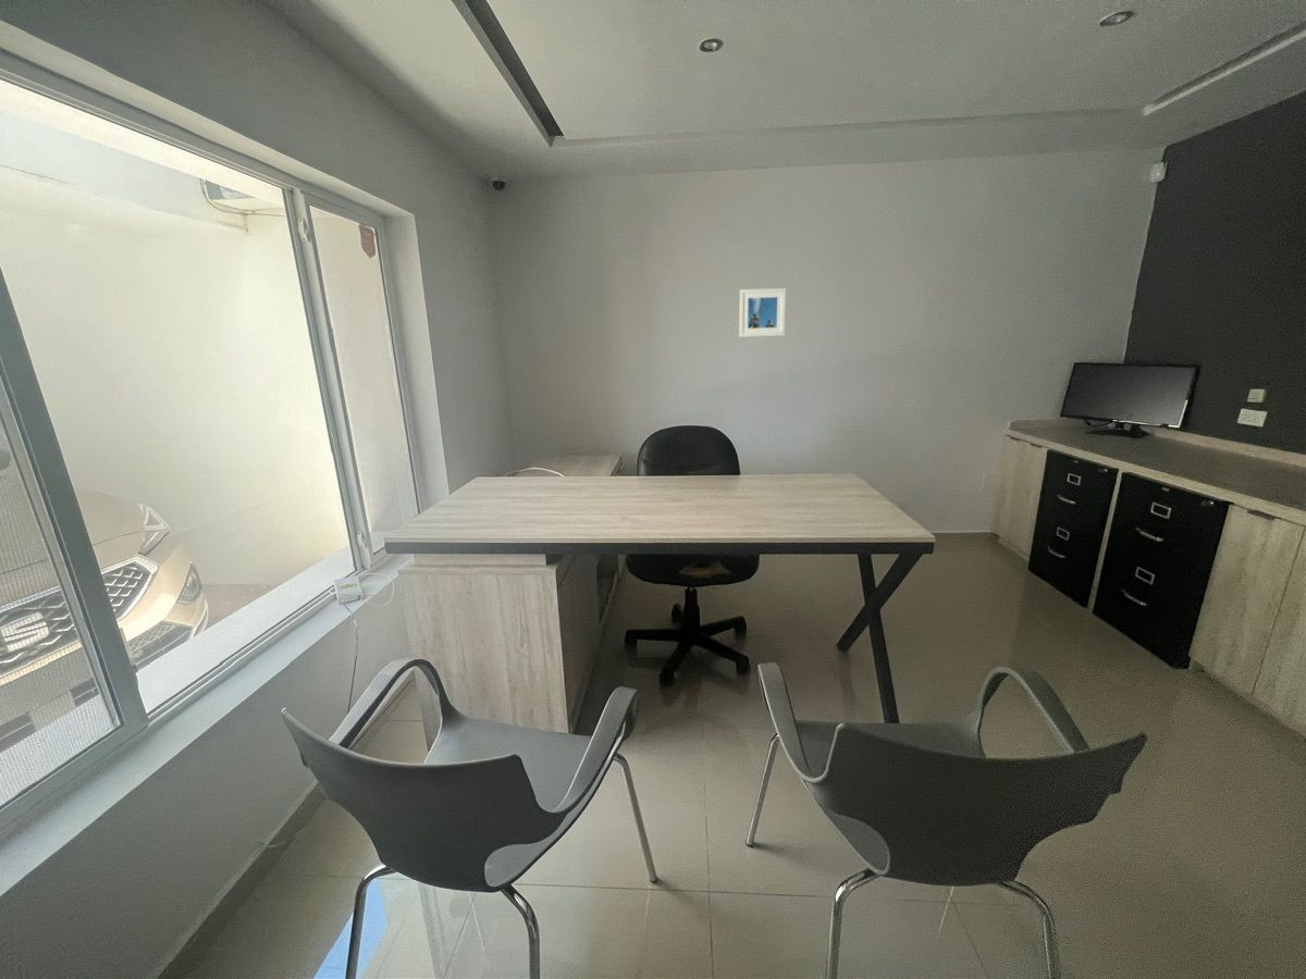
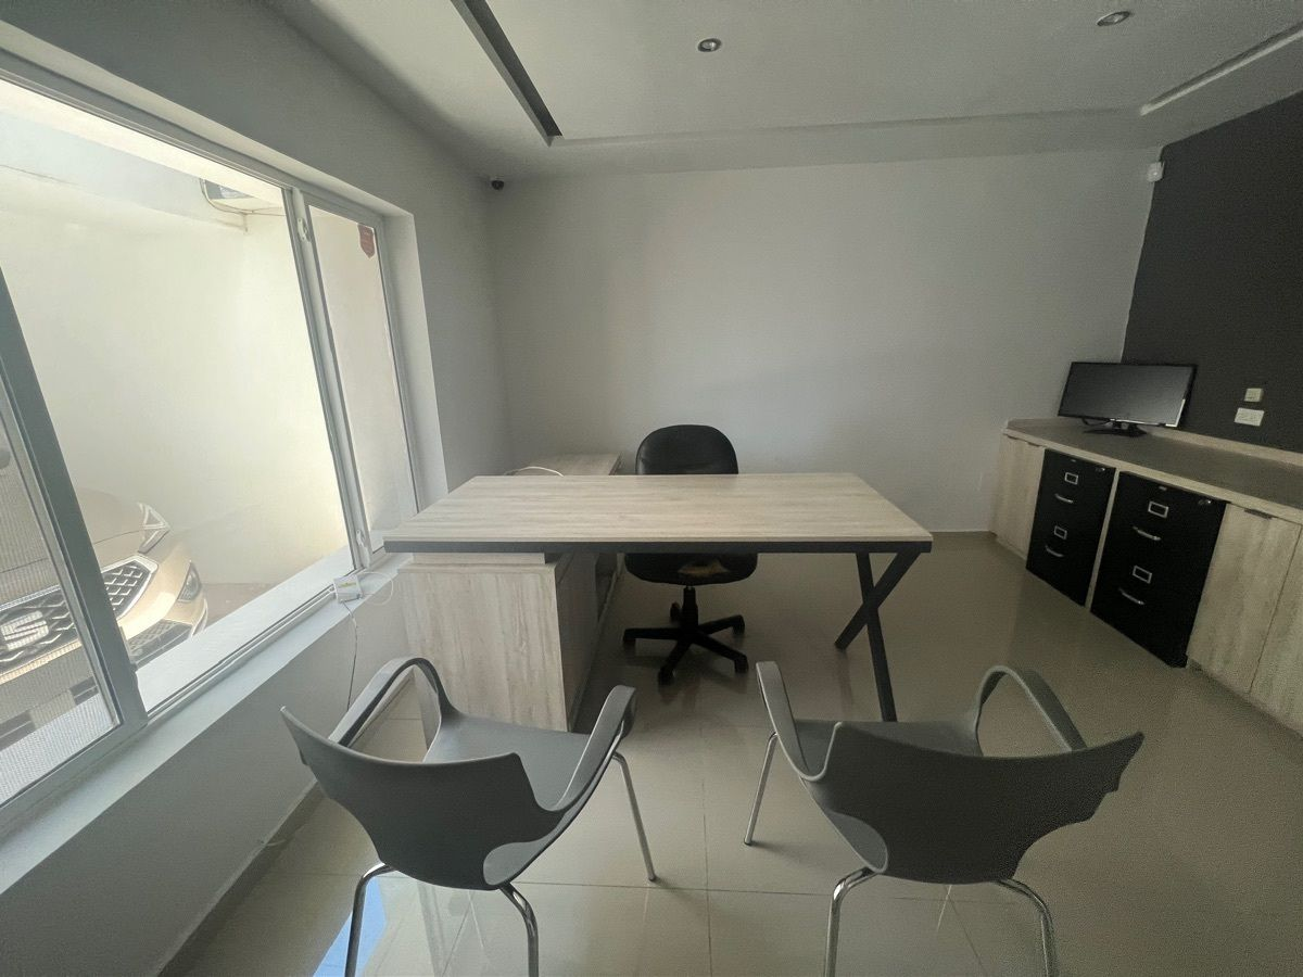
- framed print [738,287,787,338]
